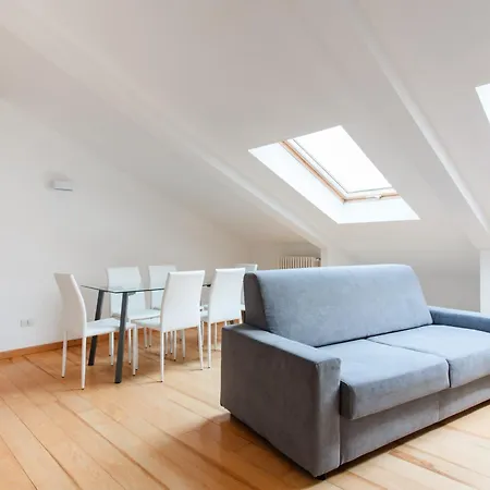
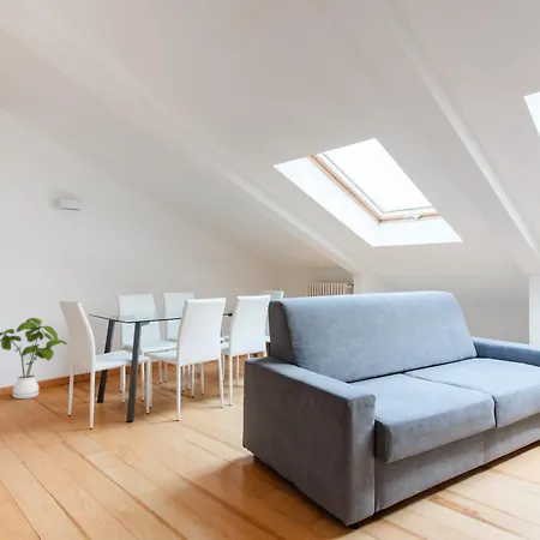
+ house plant [0,317,68,400]
